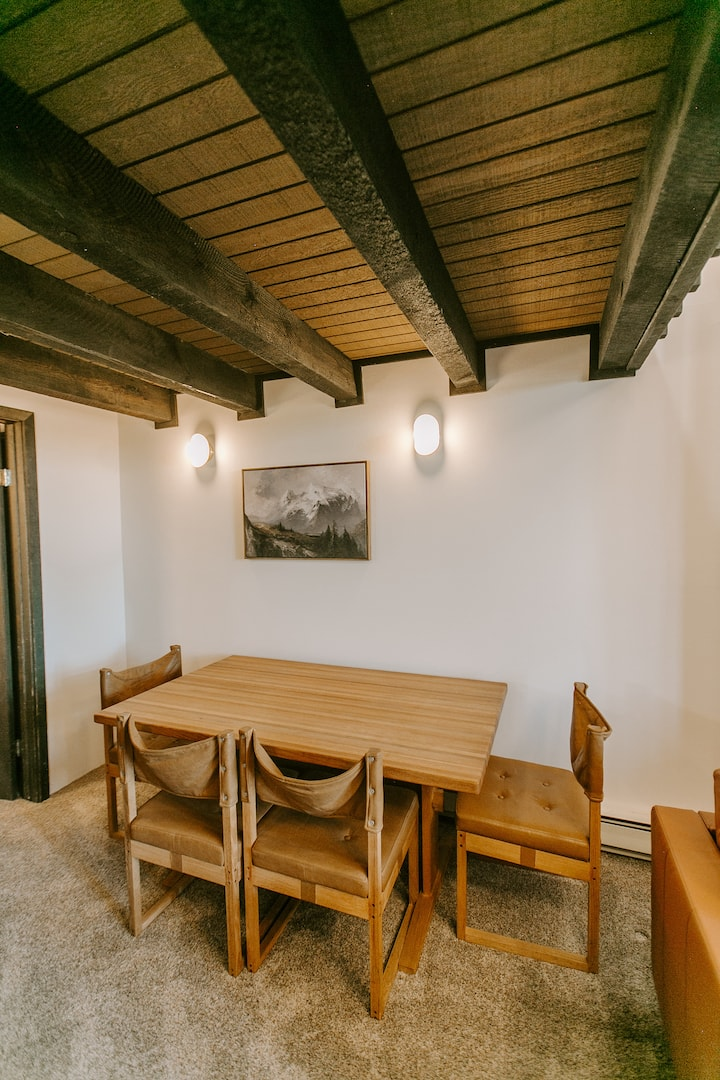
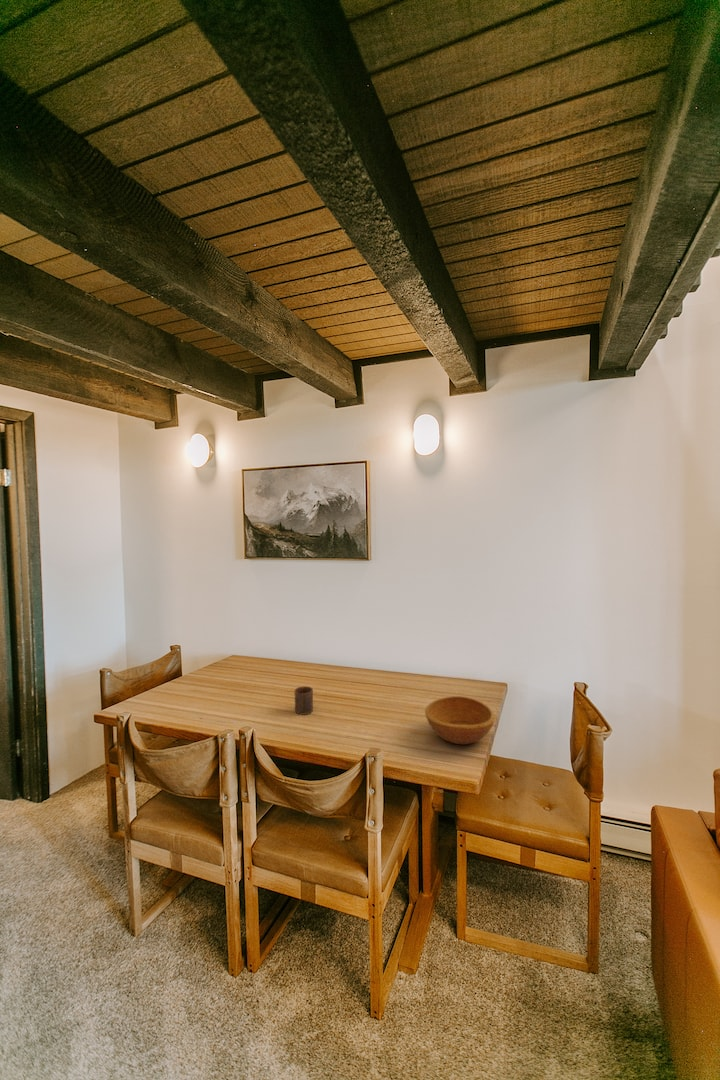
+ wooden bowl [424,695,496,745]
+ cup [294,685,314,716]
